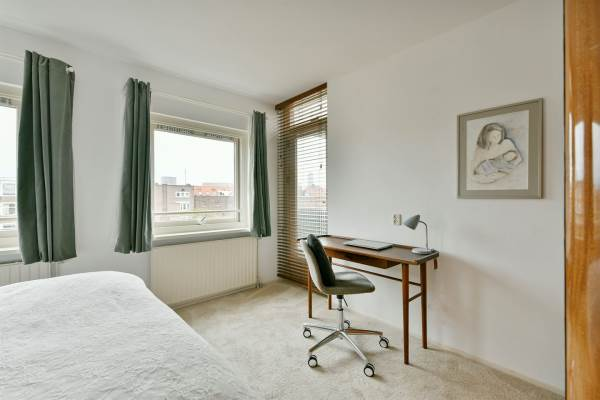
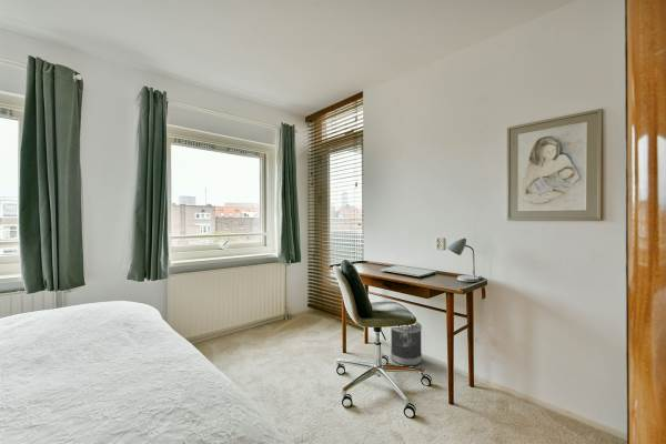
+ wastebasket [390,321,423,367]
